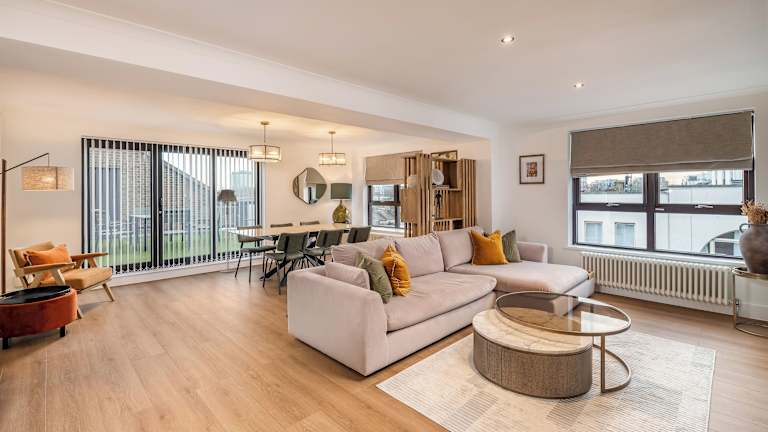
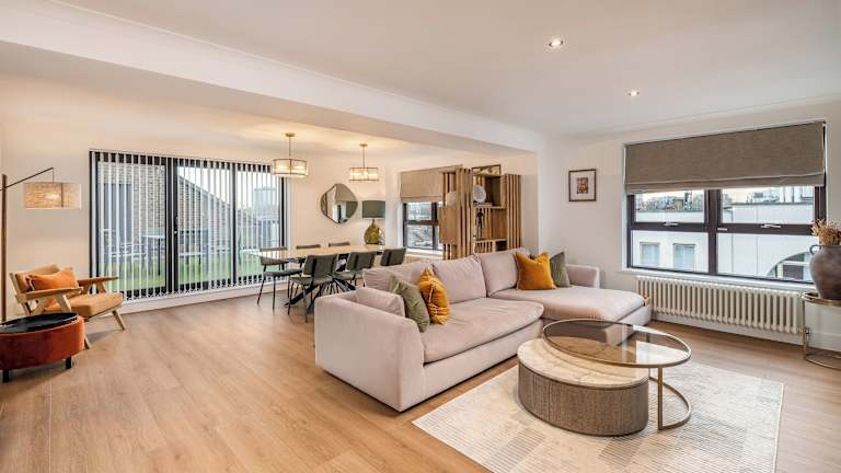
- floor lamp [216,188,238,274]
